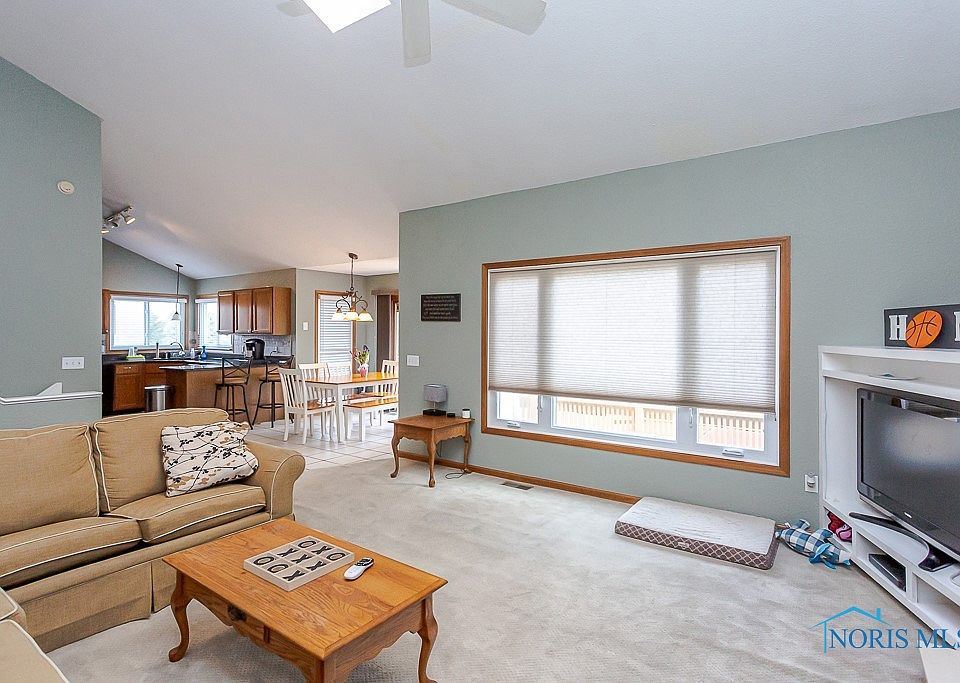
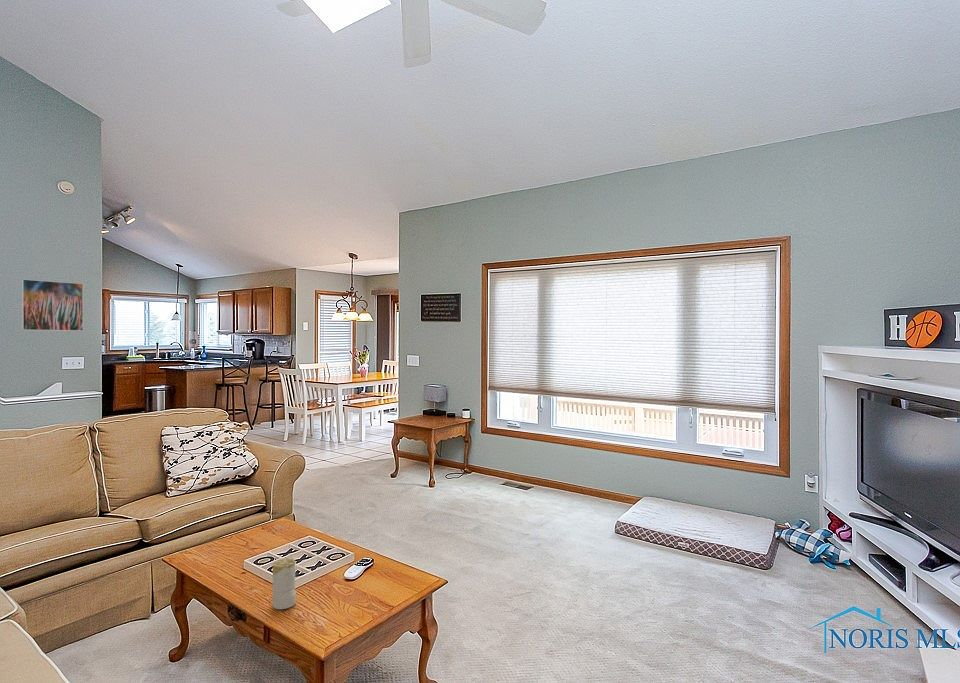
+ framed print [20,278,84,332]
+ candle [272,557,297,610]
